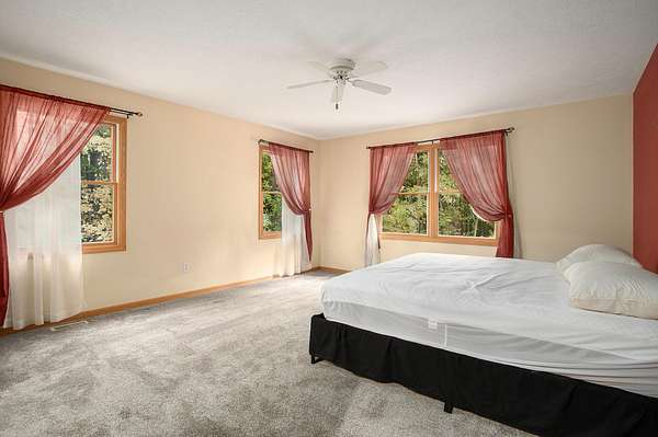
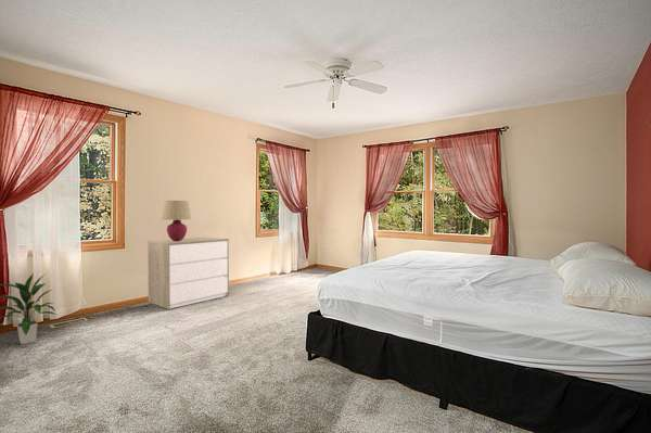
+ indoor plant [0,272,58,345]
+ dresser [146,237,230,310]
+ table lamp [161,200,193,241]
